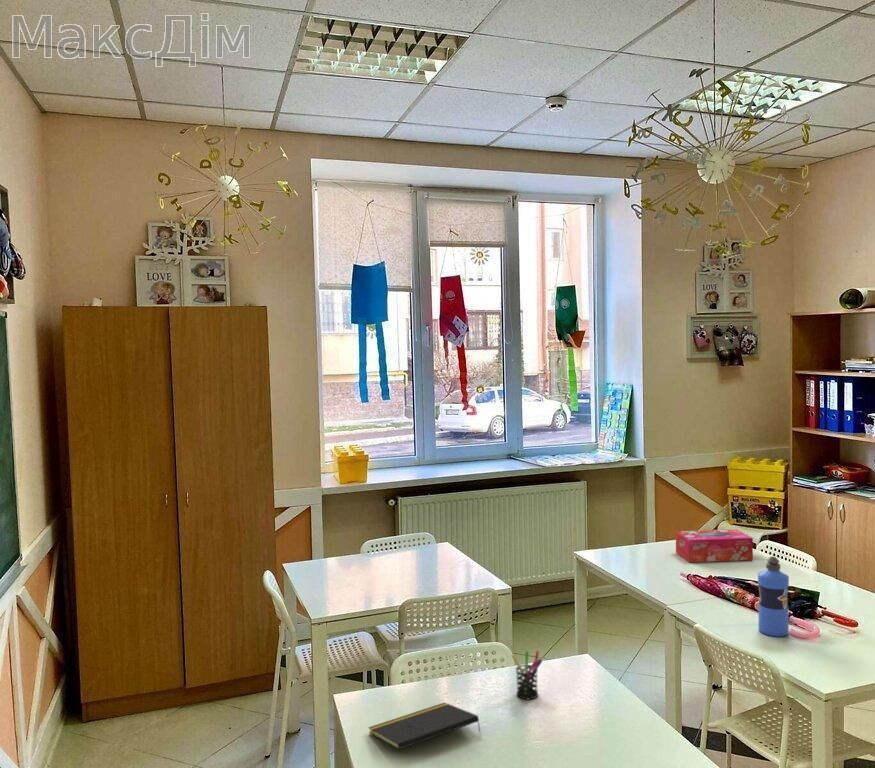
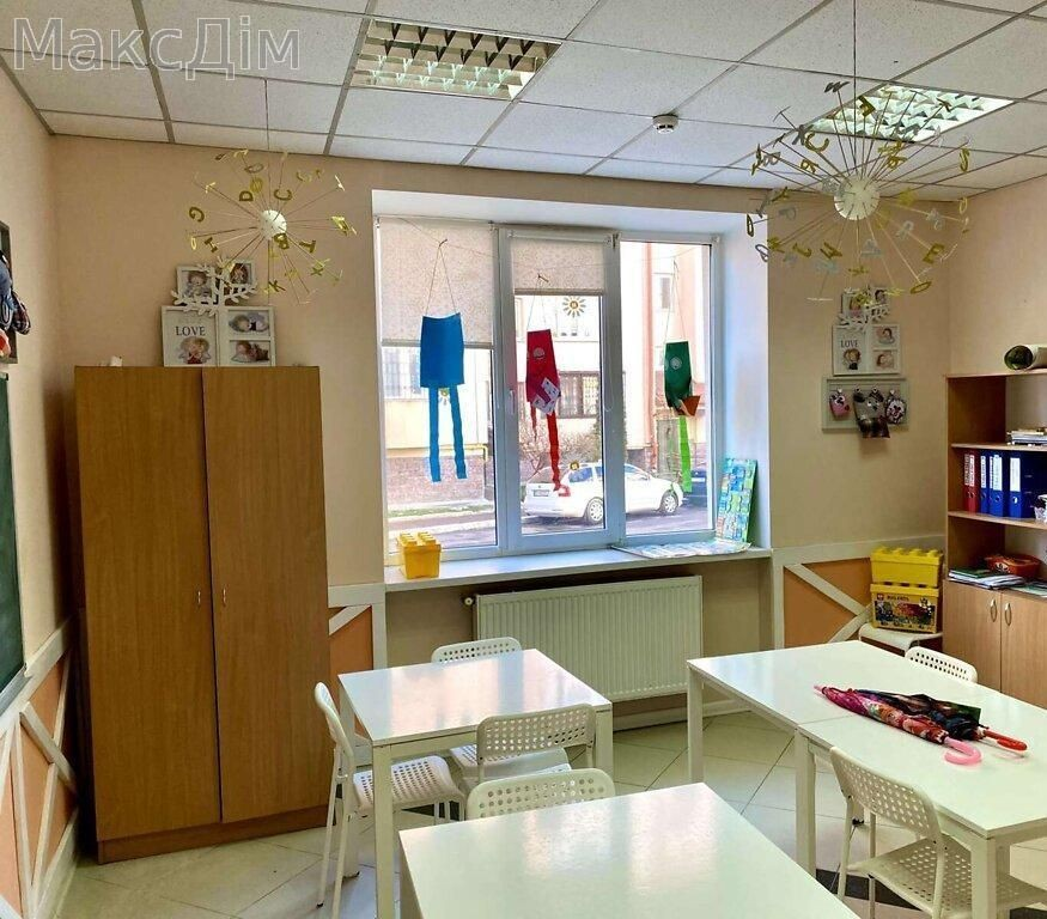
- notepad [367,701,482,751]
- pen holder [510,650,543,700]
- water bottle [757,556,790,638]
- tissue box [675,528,754,563]
